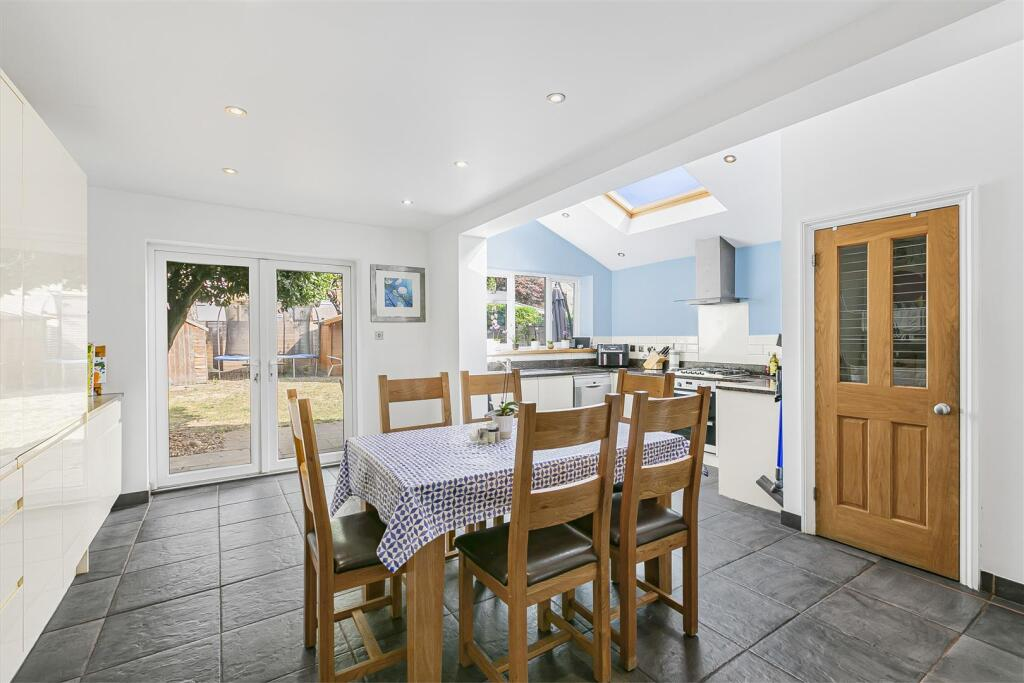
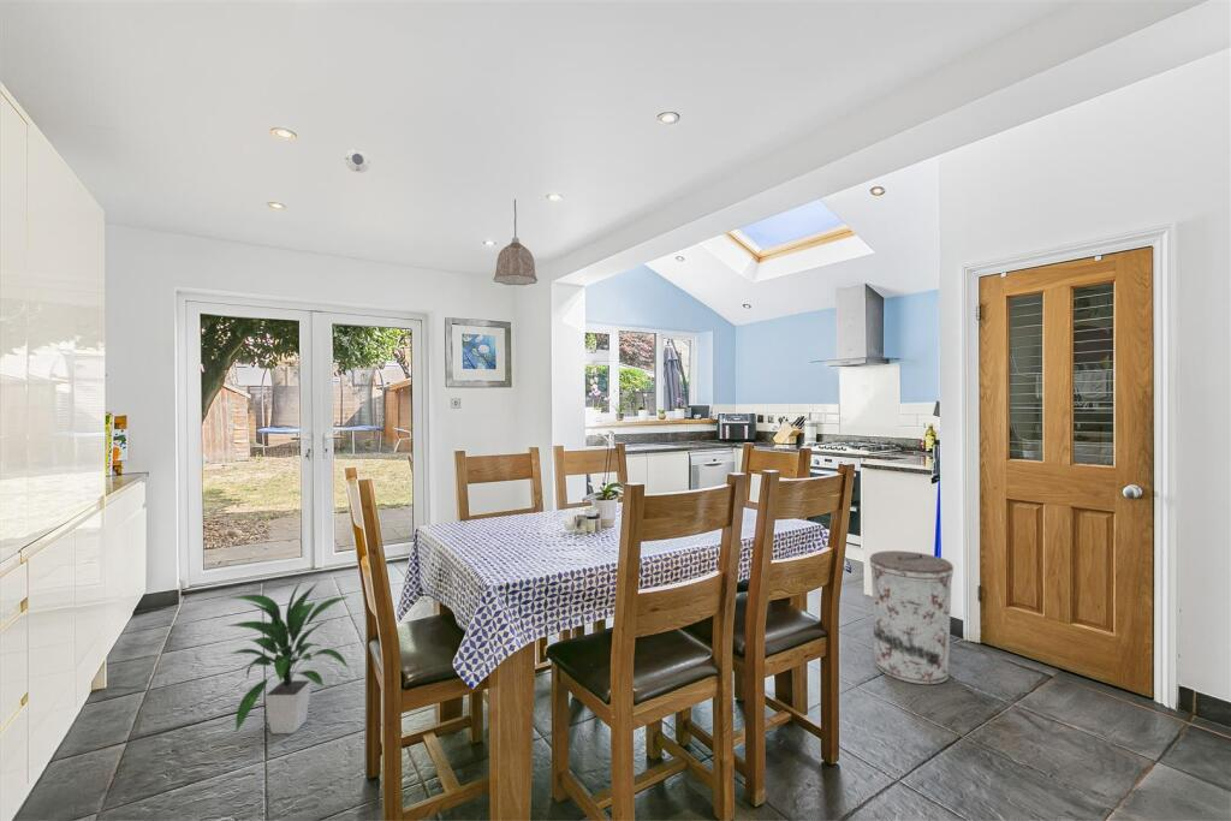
+ indoor plant [224,581,351,734]
+ smoke detector [344,148,371,173]
+ pendant lamp [493,198,539,286]
+ trash can [869,549,955,685]
